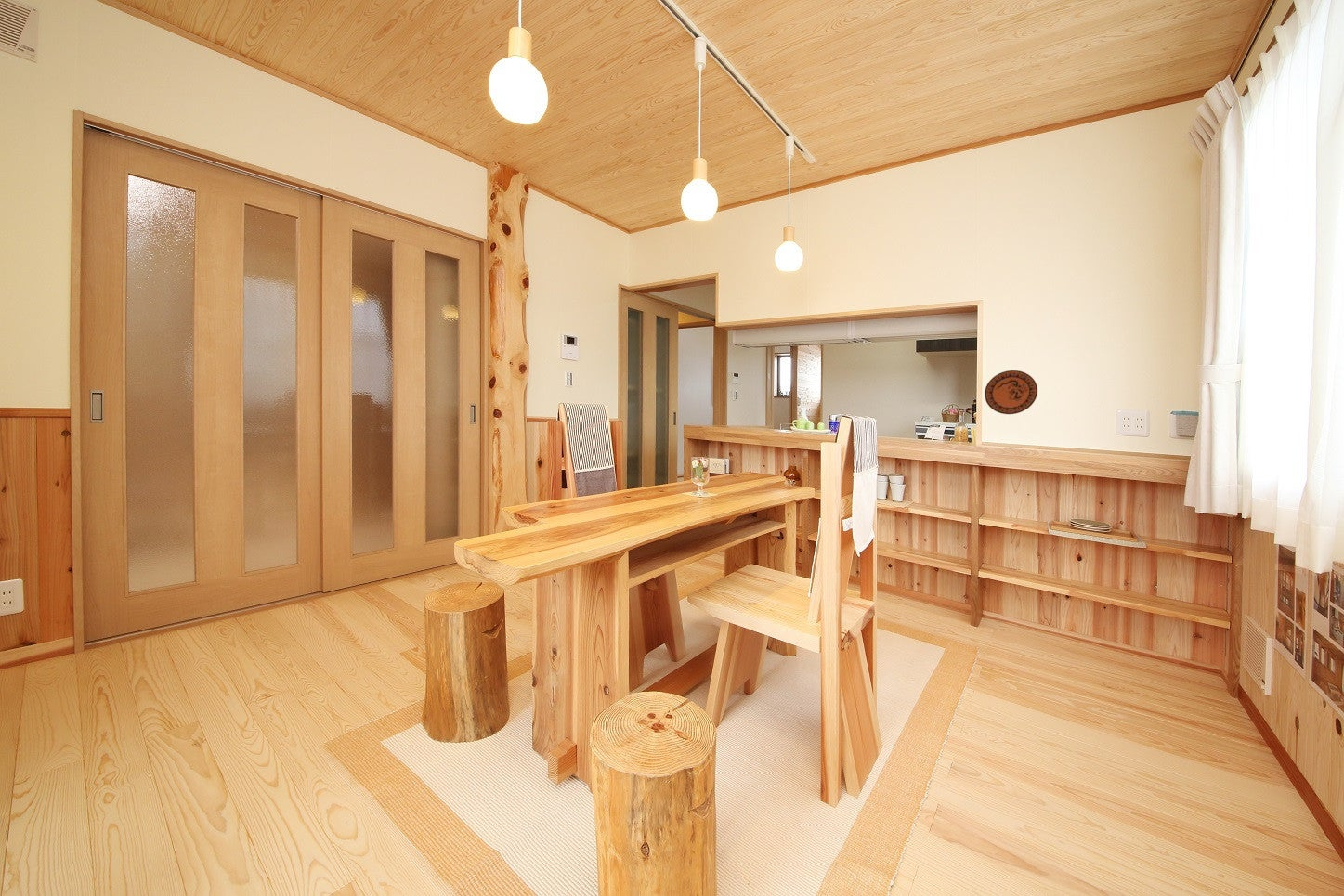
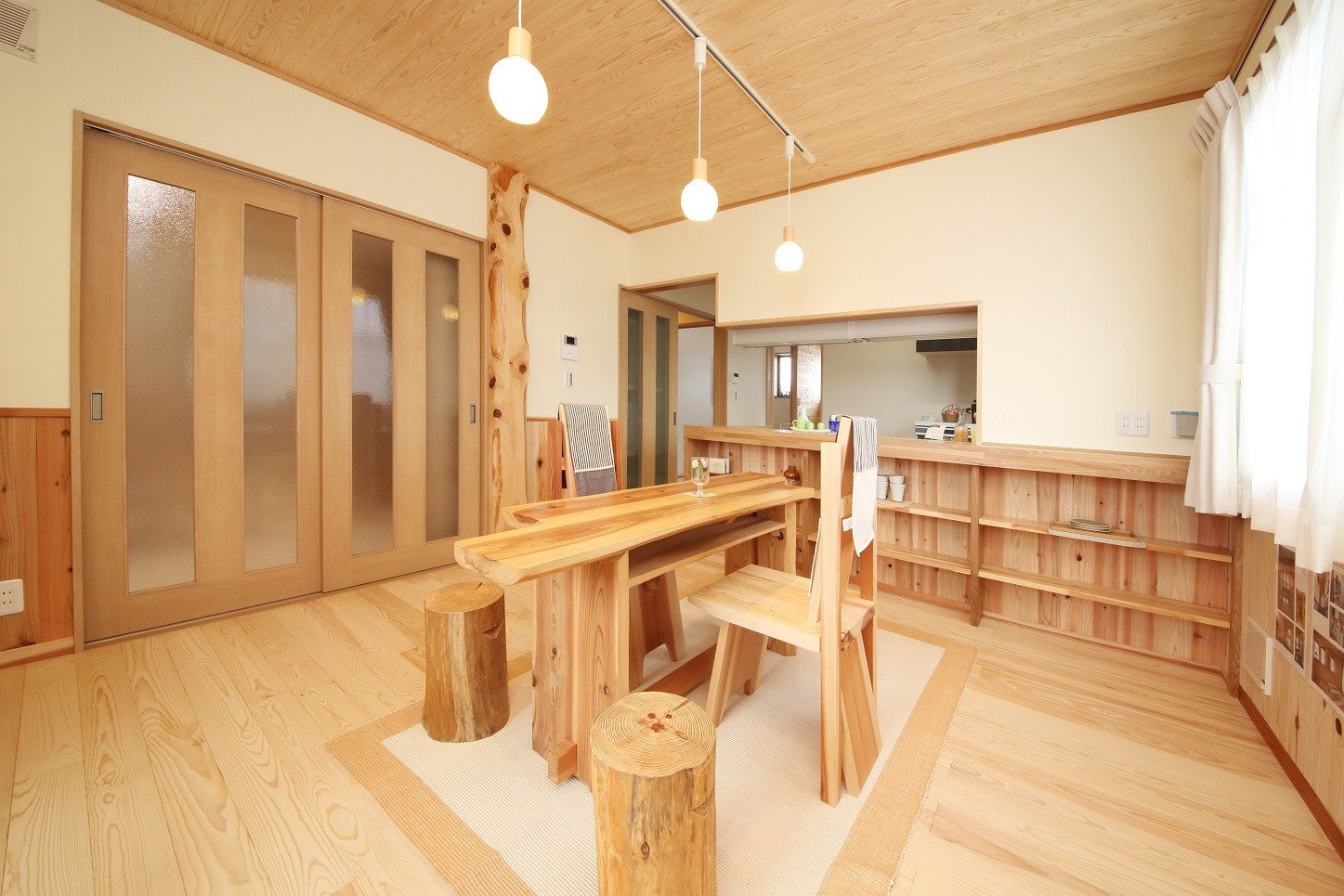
- decorative plate [984,370,1038,415]
